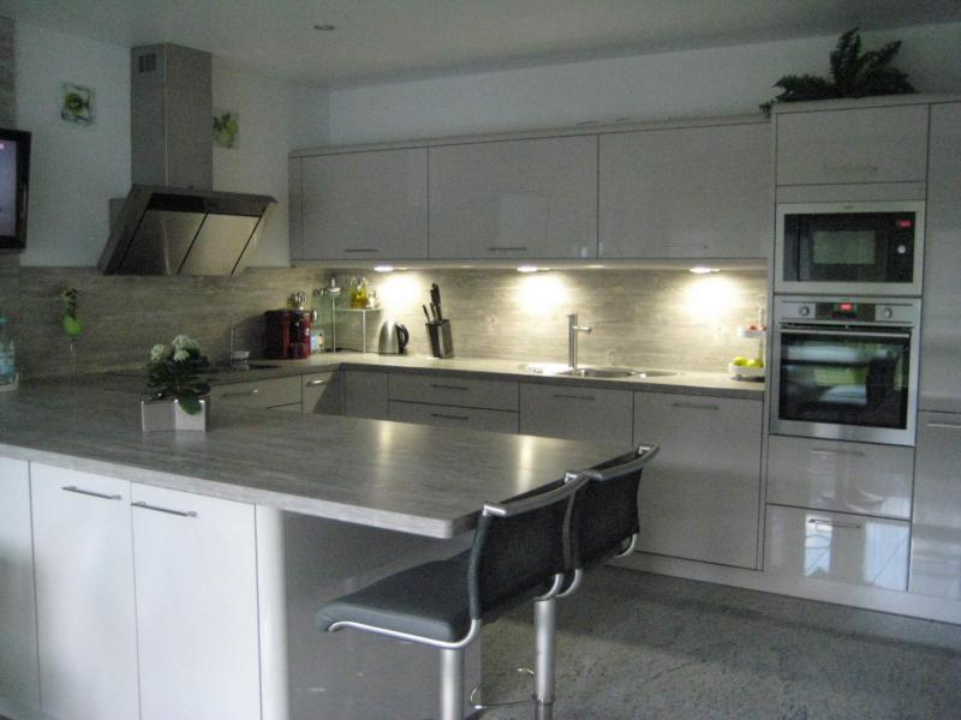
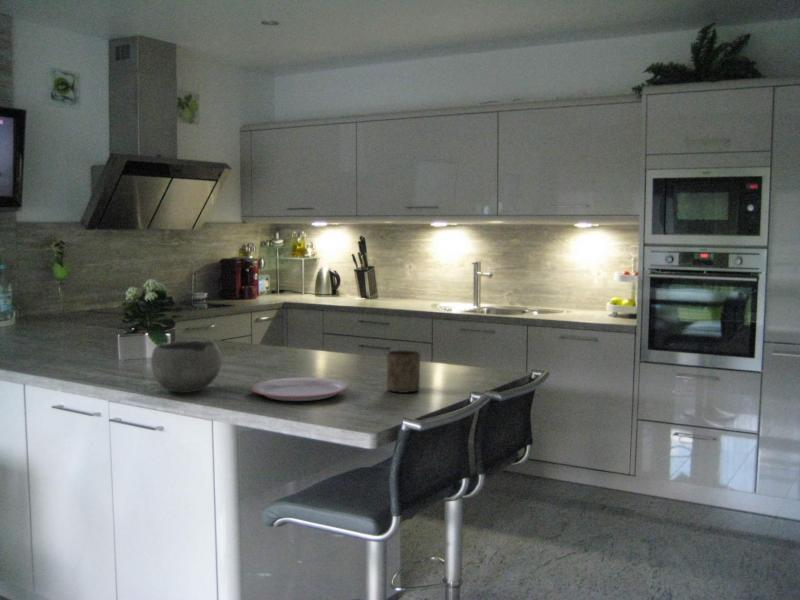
+ bowl [150,339,223,394]
+ plate [250,376,350,402]
+ cup [386,349,422,394]
